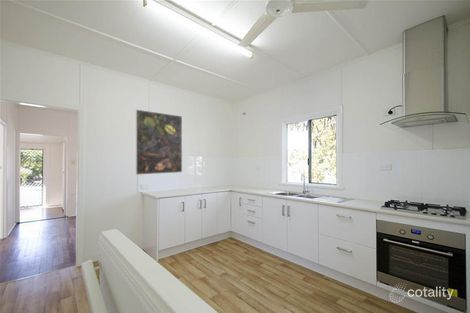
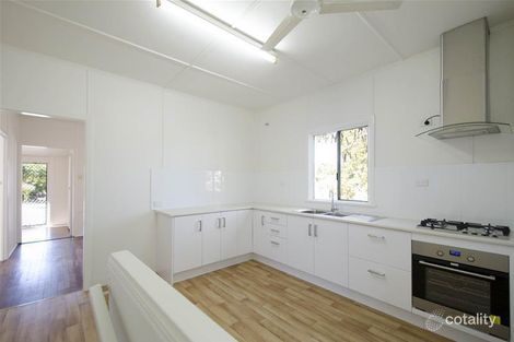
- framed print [135,108,183,176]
